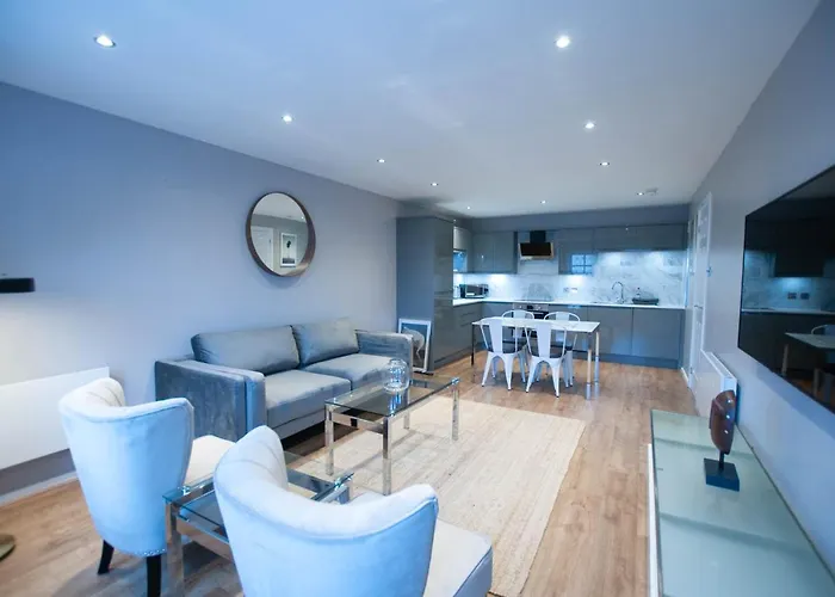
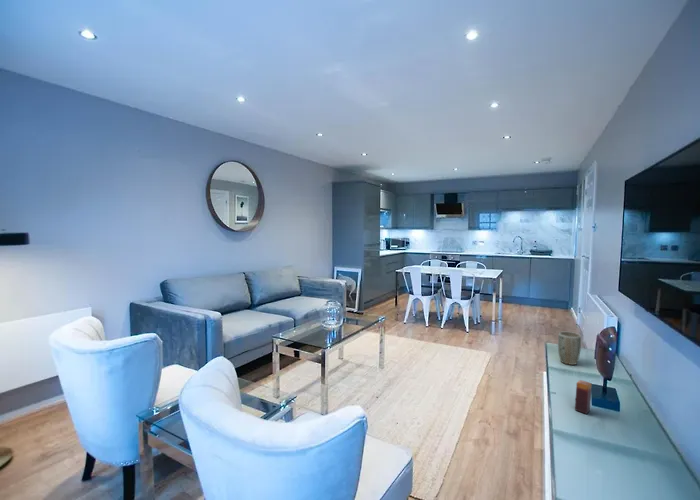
+ candle [574,379,593,415]
+ plant pot [557,331,582,366]
